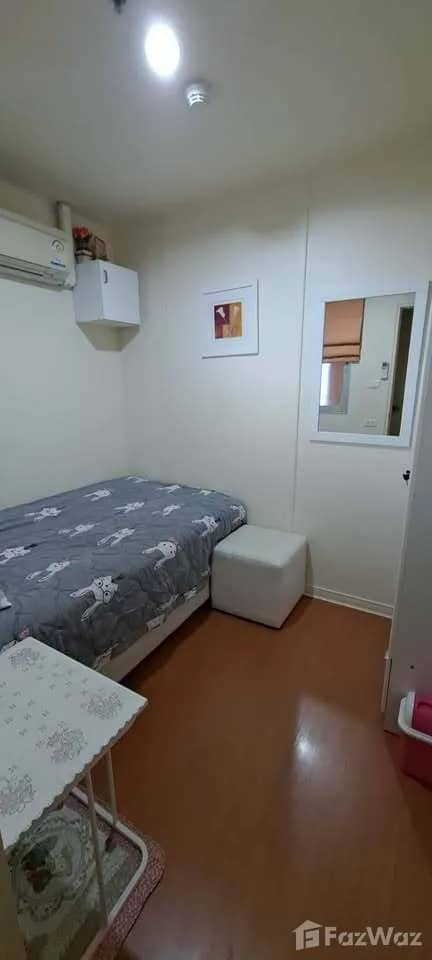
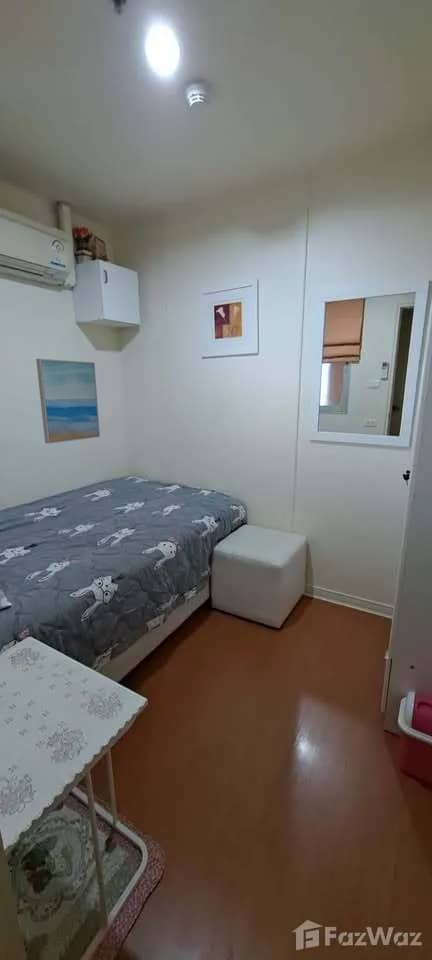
+ wall art [35,358,101,445]
